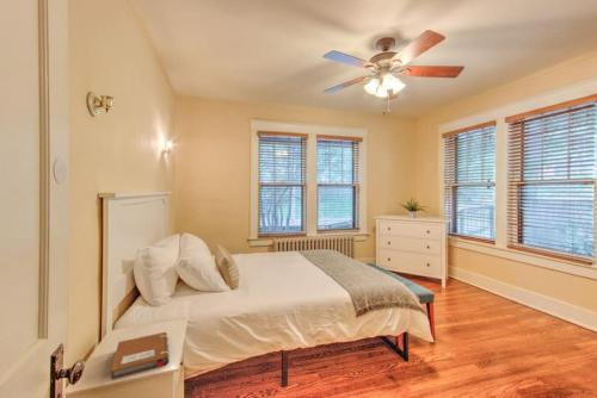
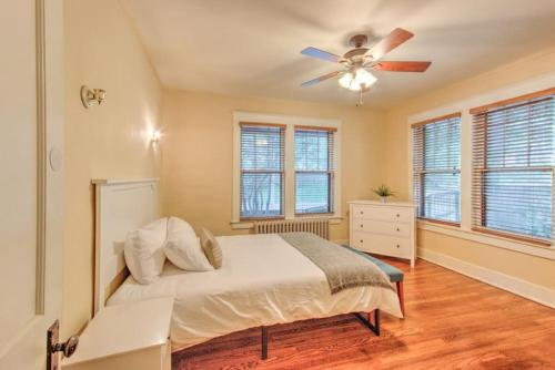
- notebook [110,331,170,381]
